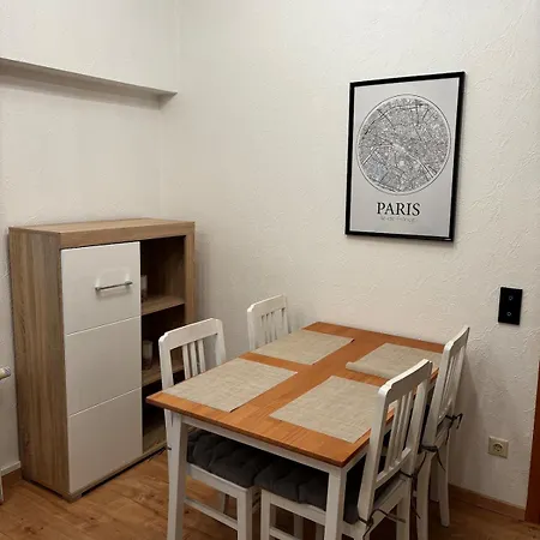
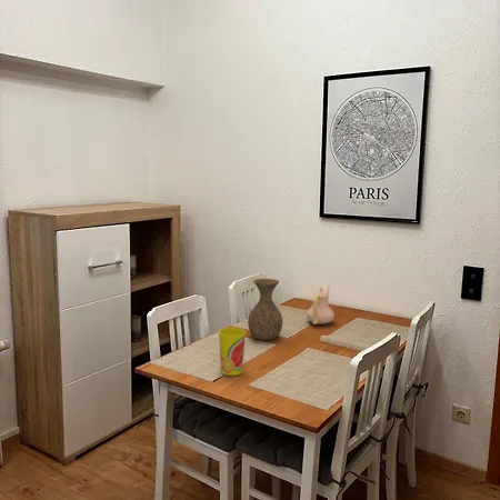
+ cup [218,327,247,377]
+ teapot [306,284,336,326]
+ vase [247,278,283,341]
